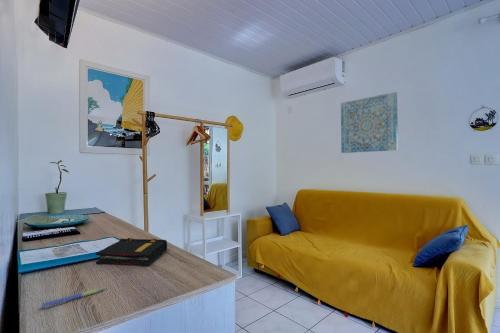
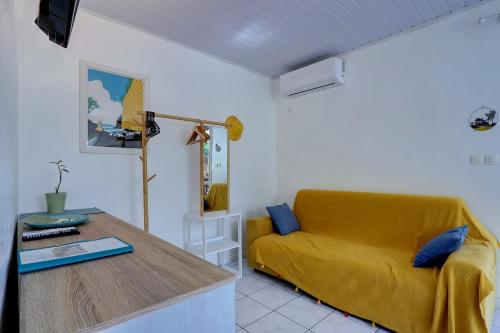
- book [95,237,168,267]
- pen [35,287,106,310]
- wall art [340,91,399,154]
